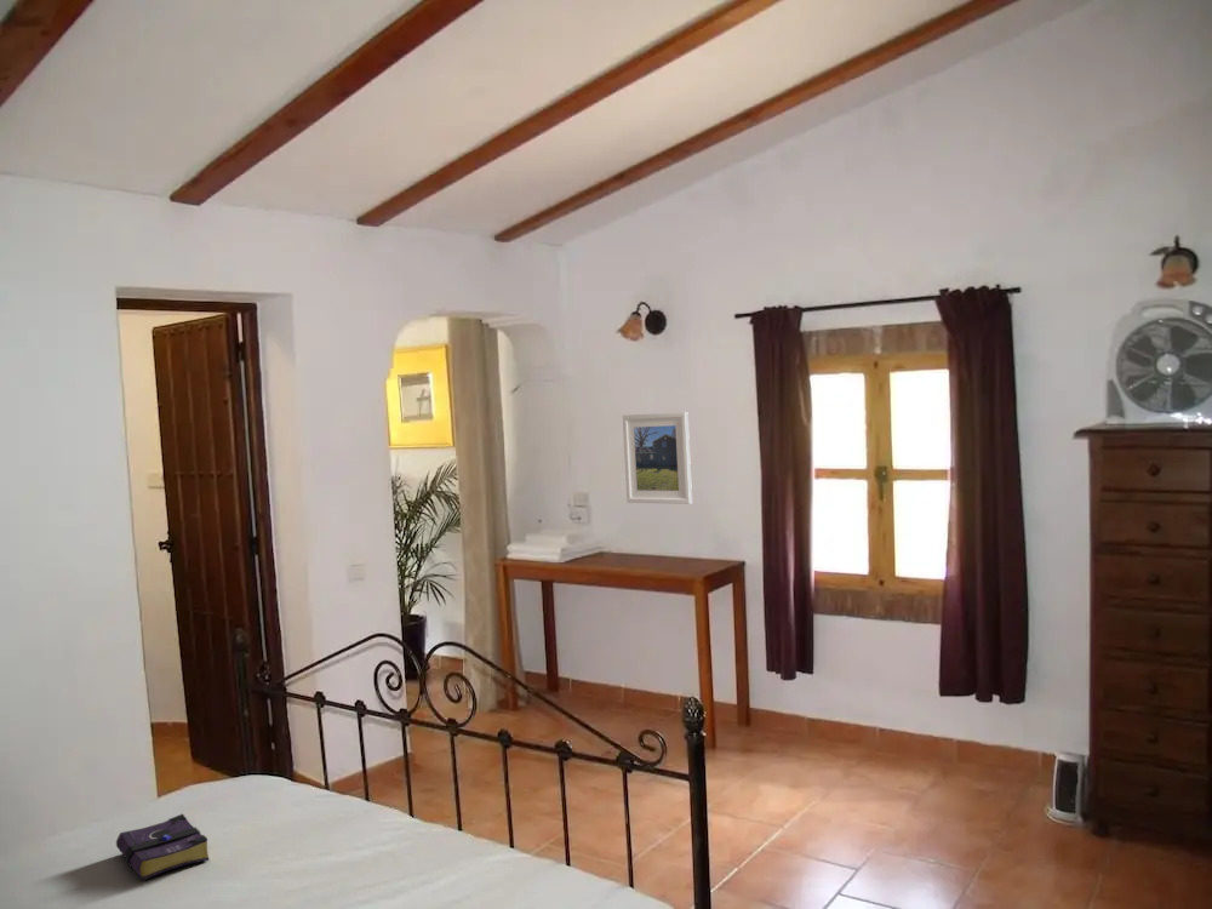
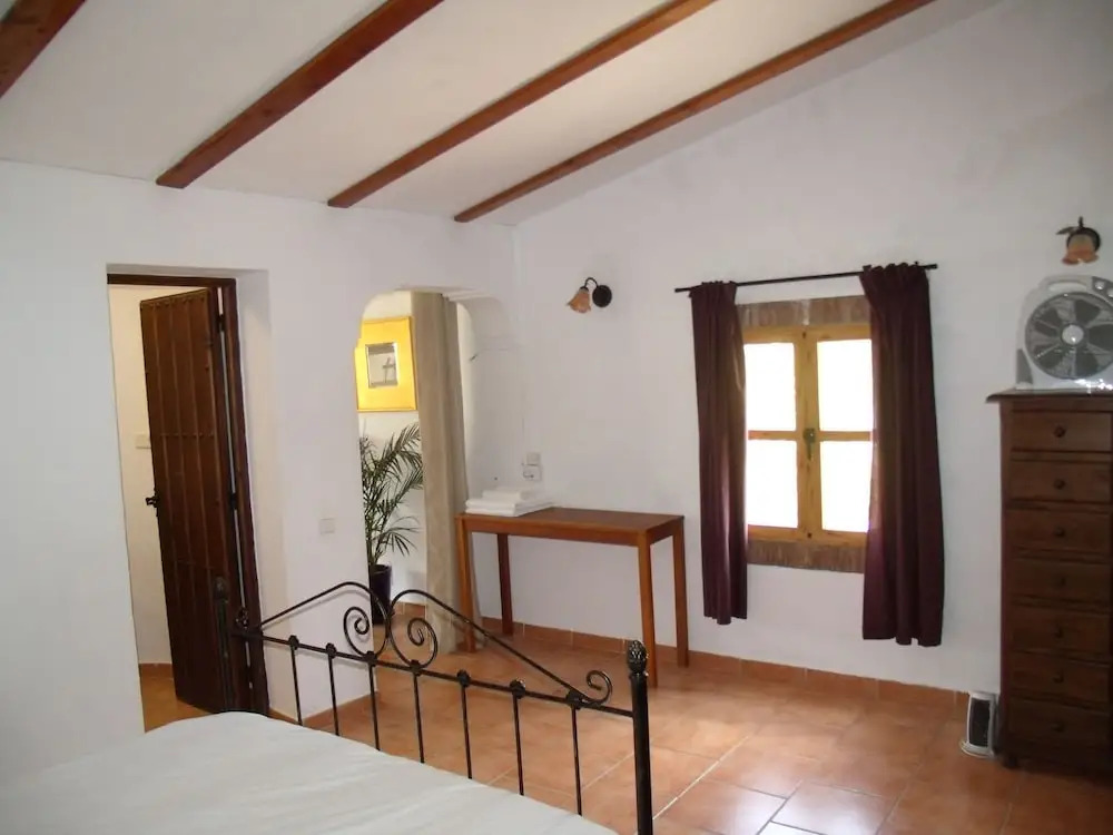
- book [115,812,210,881]
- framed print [622,411,693,505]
